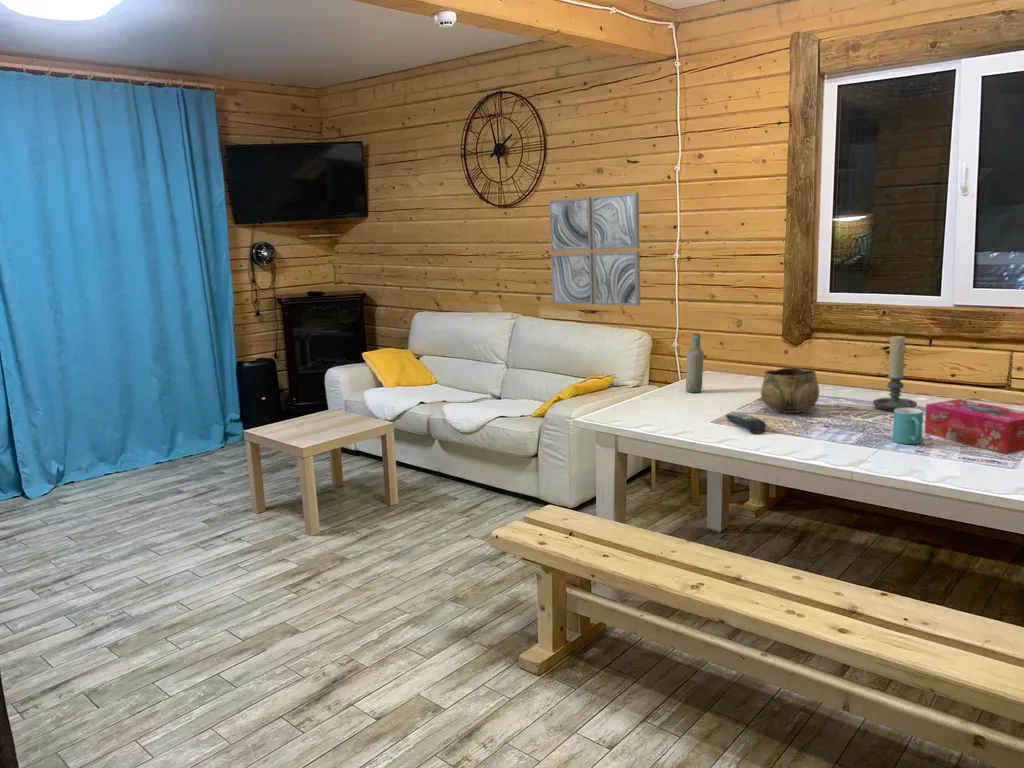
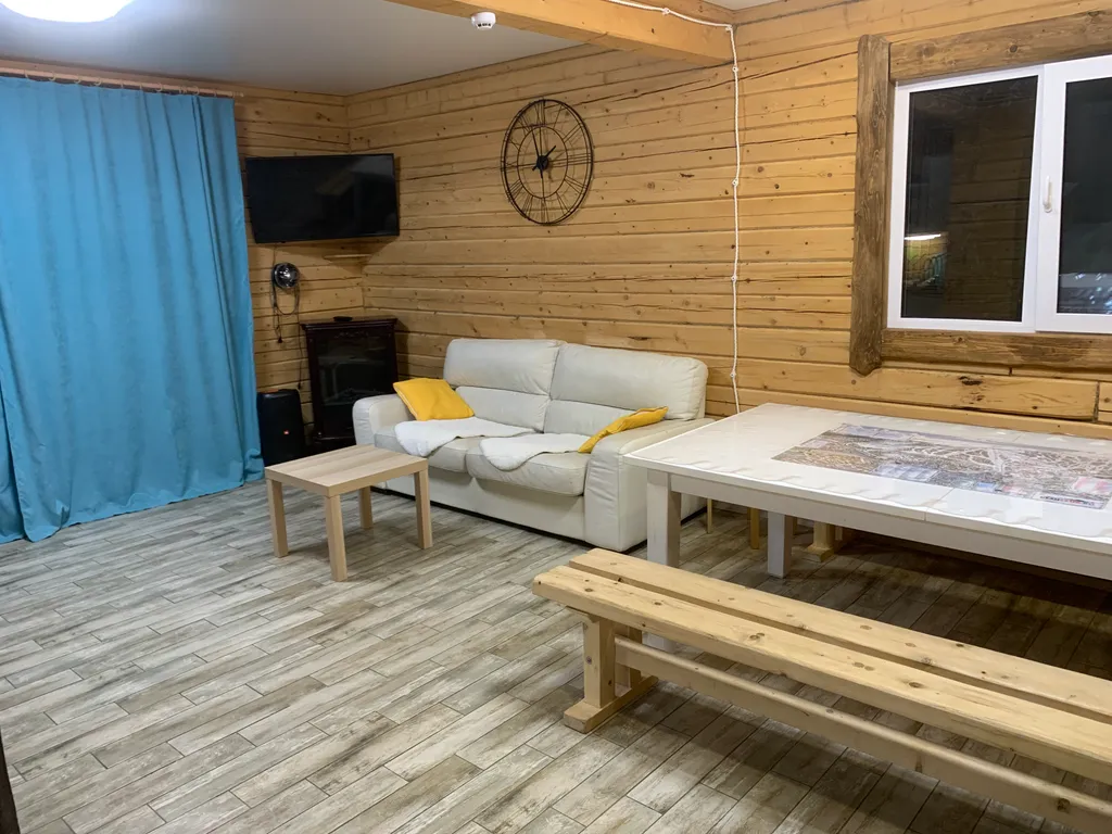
- bottle [685,333,704,394]
- wall art [548,192,641,307]
- candle holder [872,334,918,412]
- mug [892,407,924,445]
- tissue box [924,398,1024,455]
- decorative bowl [760,367,820,414]
- remote control [725,412,767,434]
